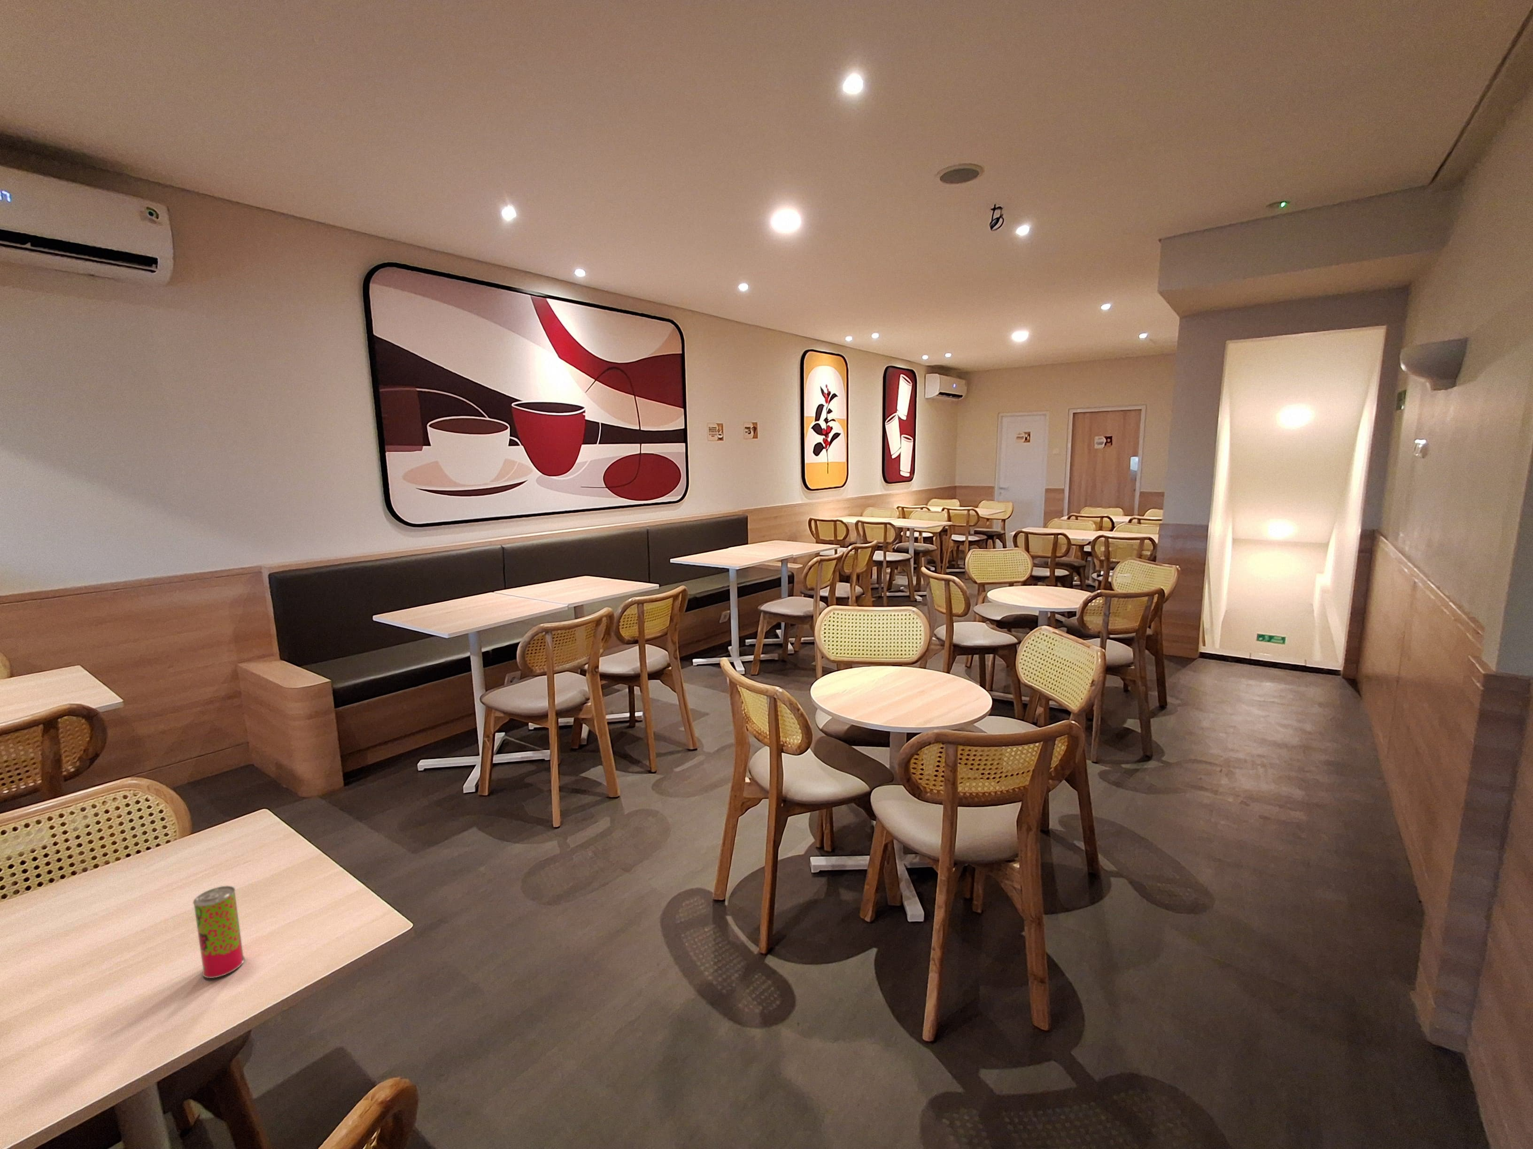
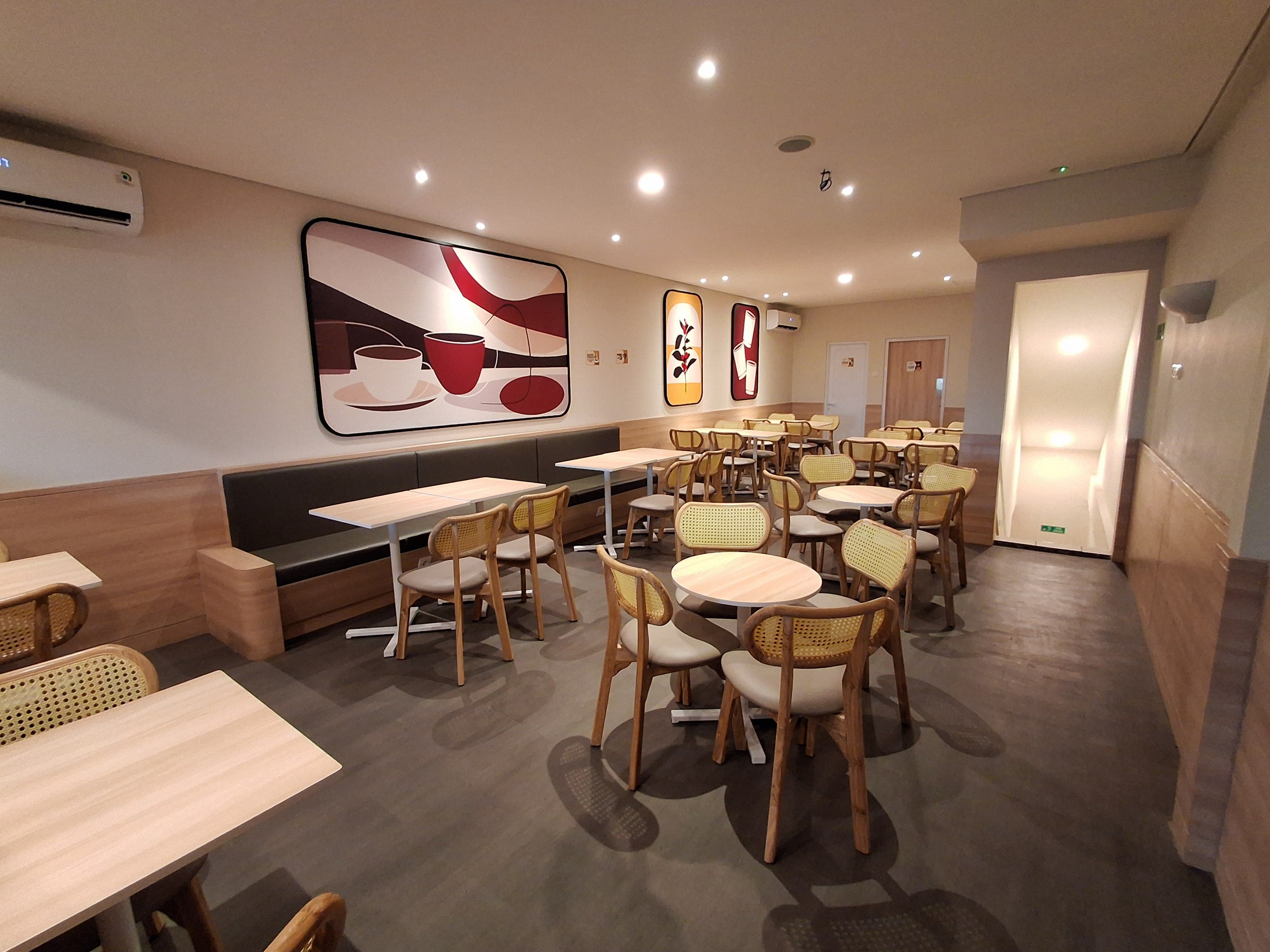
- beverage can [193,885,245,979]
